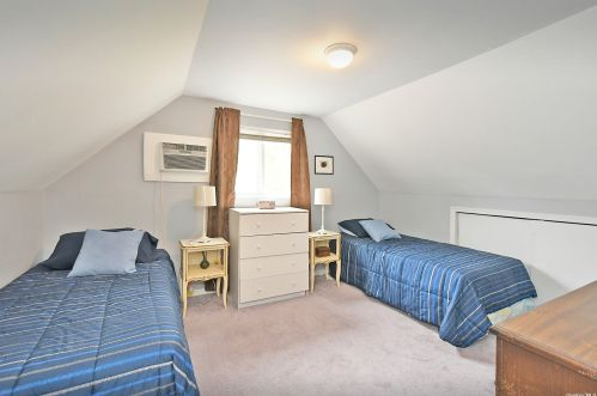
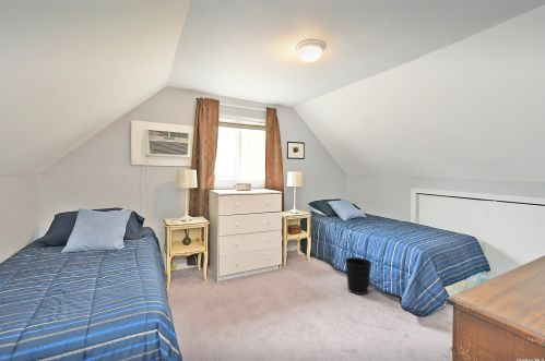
+ wastebasket [344,256,372,296]
